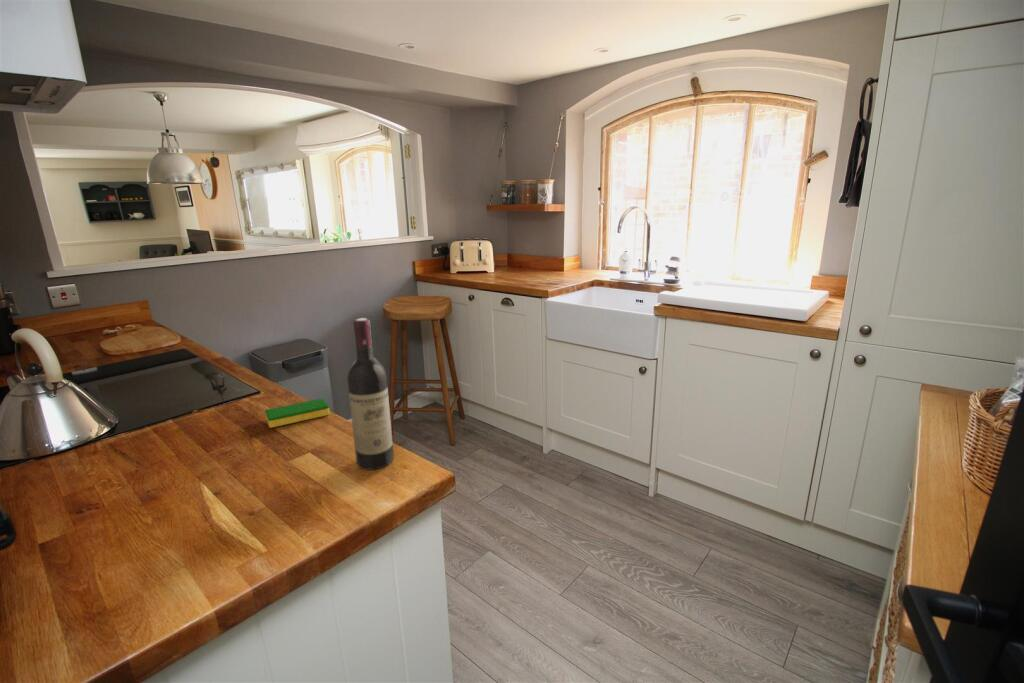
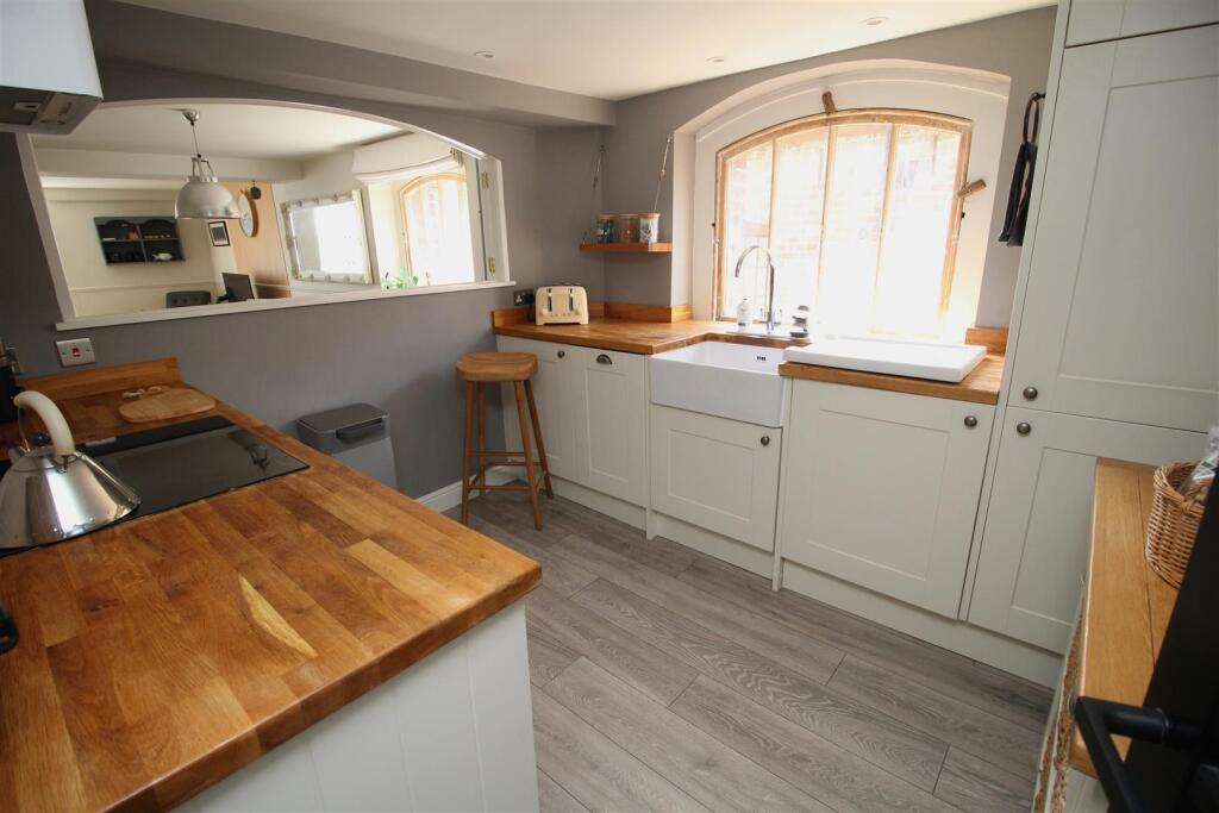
- wine bottle [346,317,395,471]
- dish sponge [264,397,331,429]
